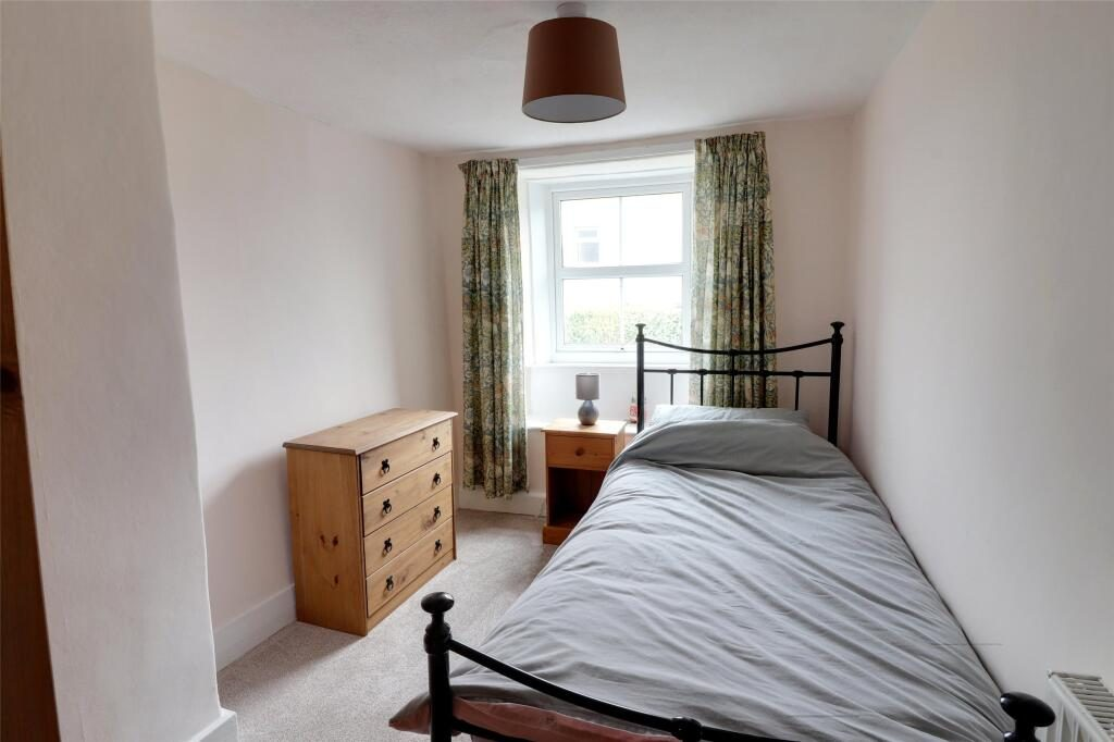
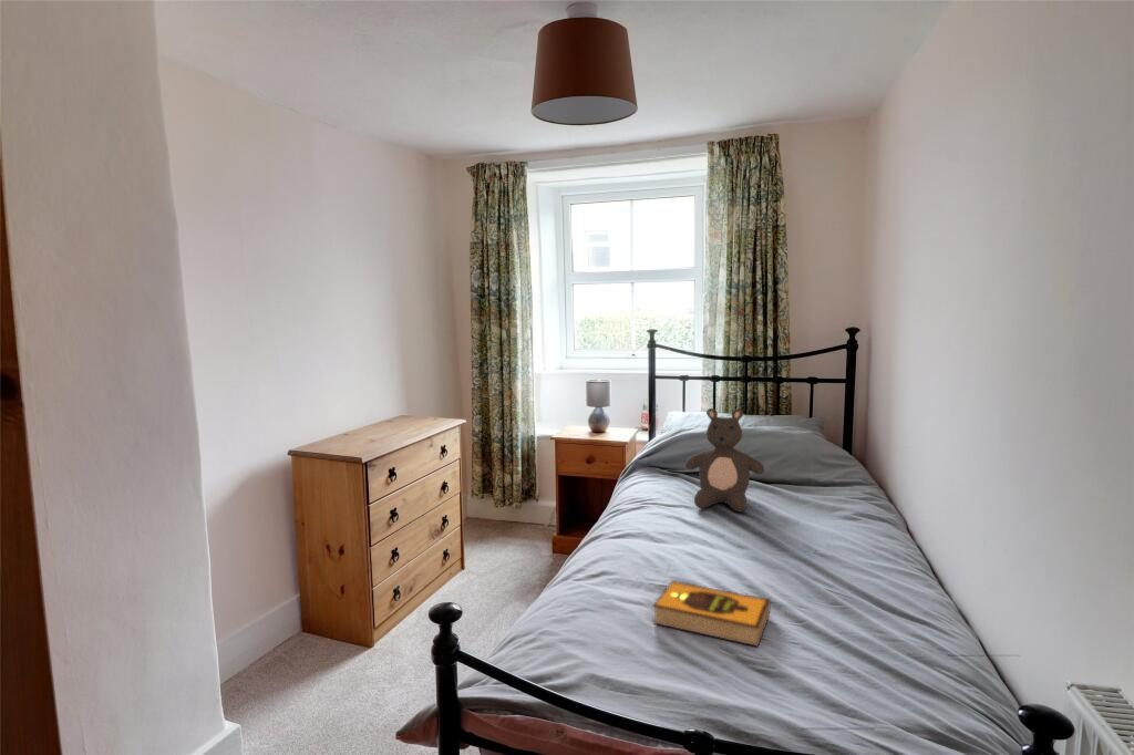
+ teddy bear [684,407,765,513]
+ hardback book [652,579,772,648]
